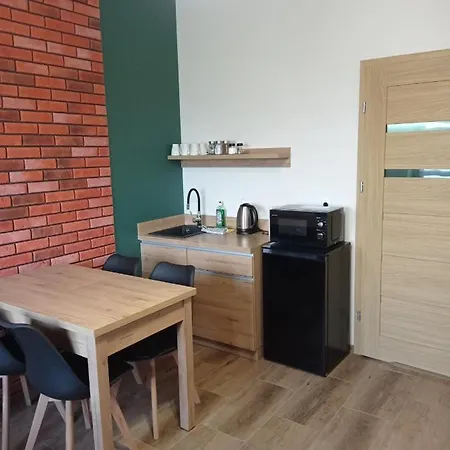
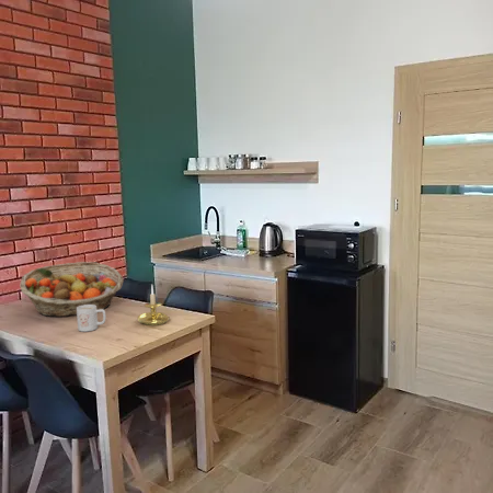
+ fruit basket [19,261,125,318]
+ mug [76,305,107,333]
+ candle holder [136,284,171,326]
